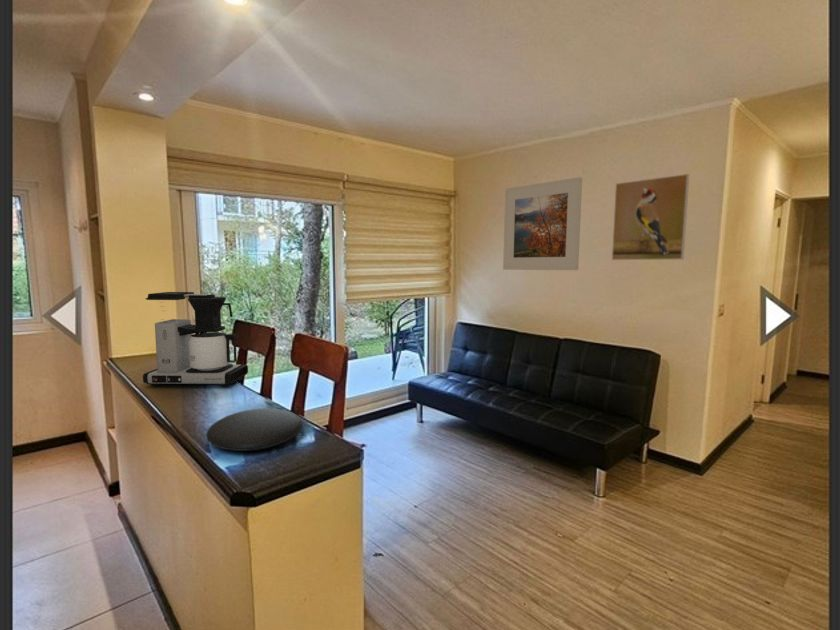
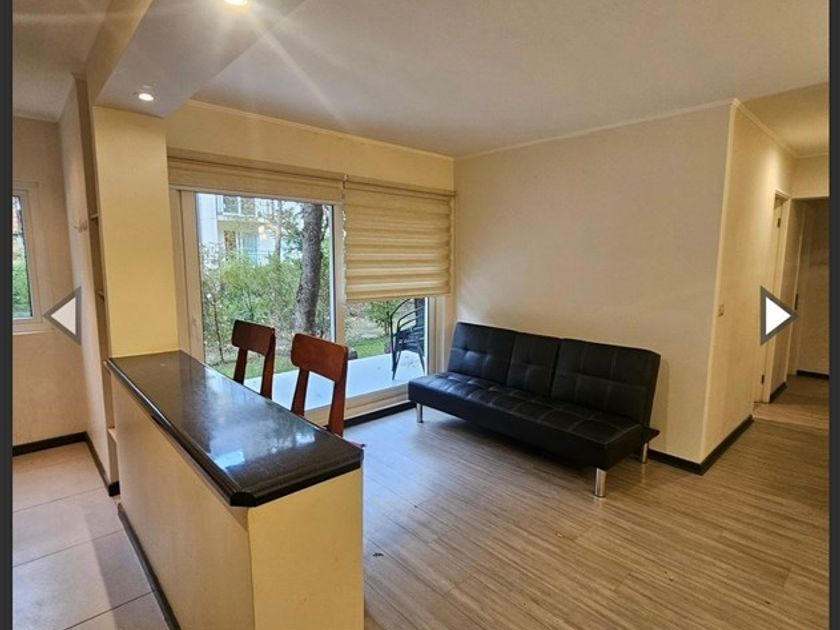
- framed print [611,173,690,261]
- coffee maker [142,291,249,387]
- plate [205,408,303,452]
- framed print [502,176,583,271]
